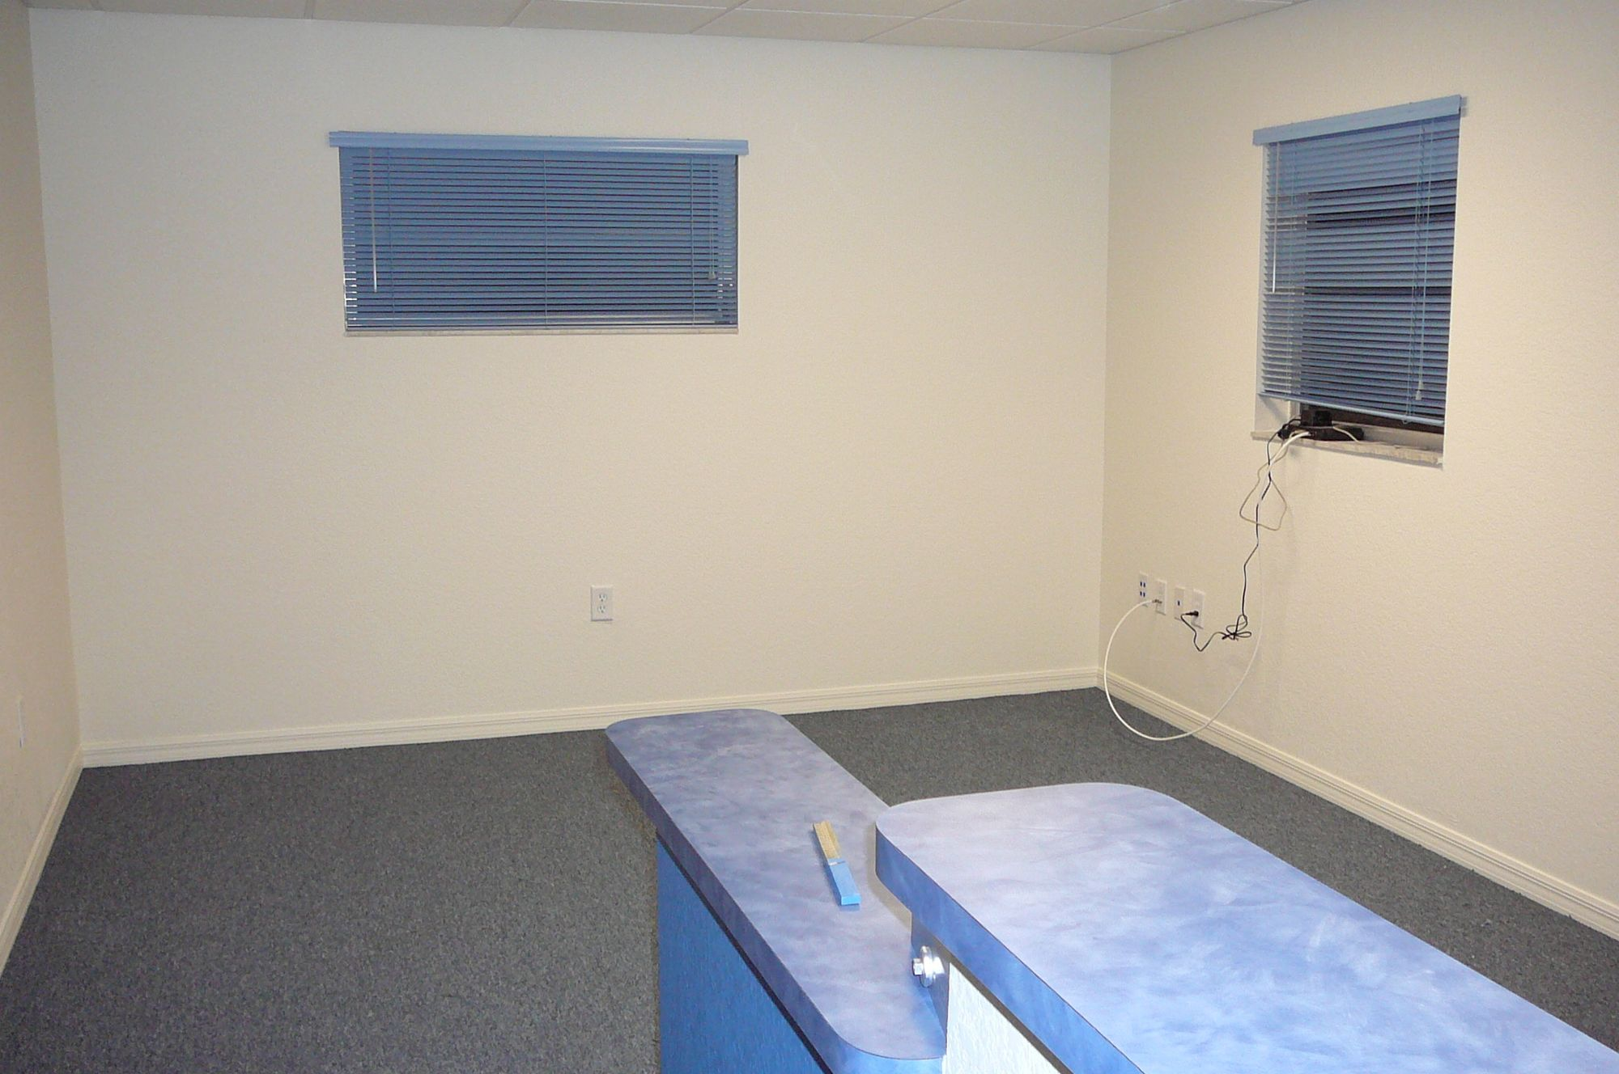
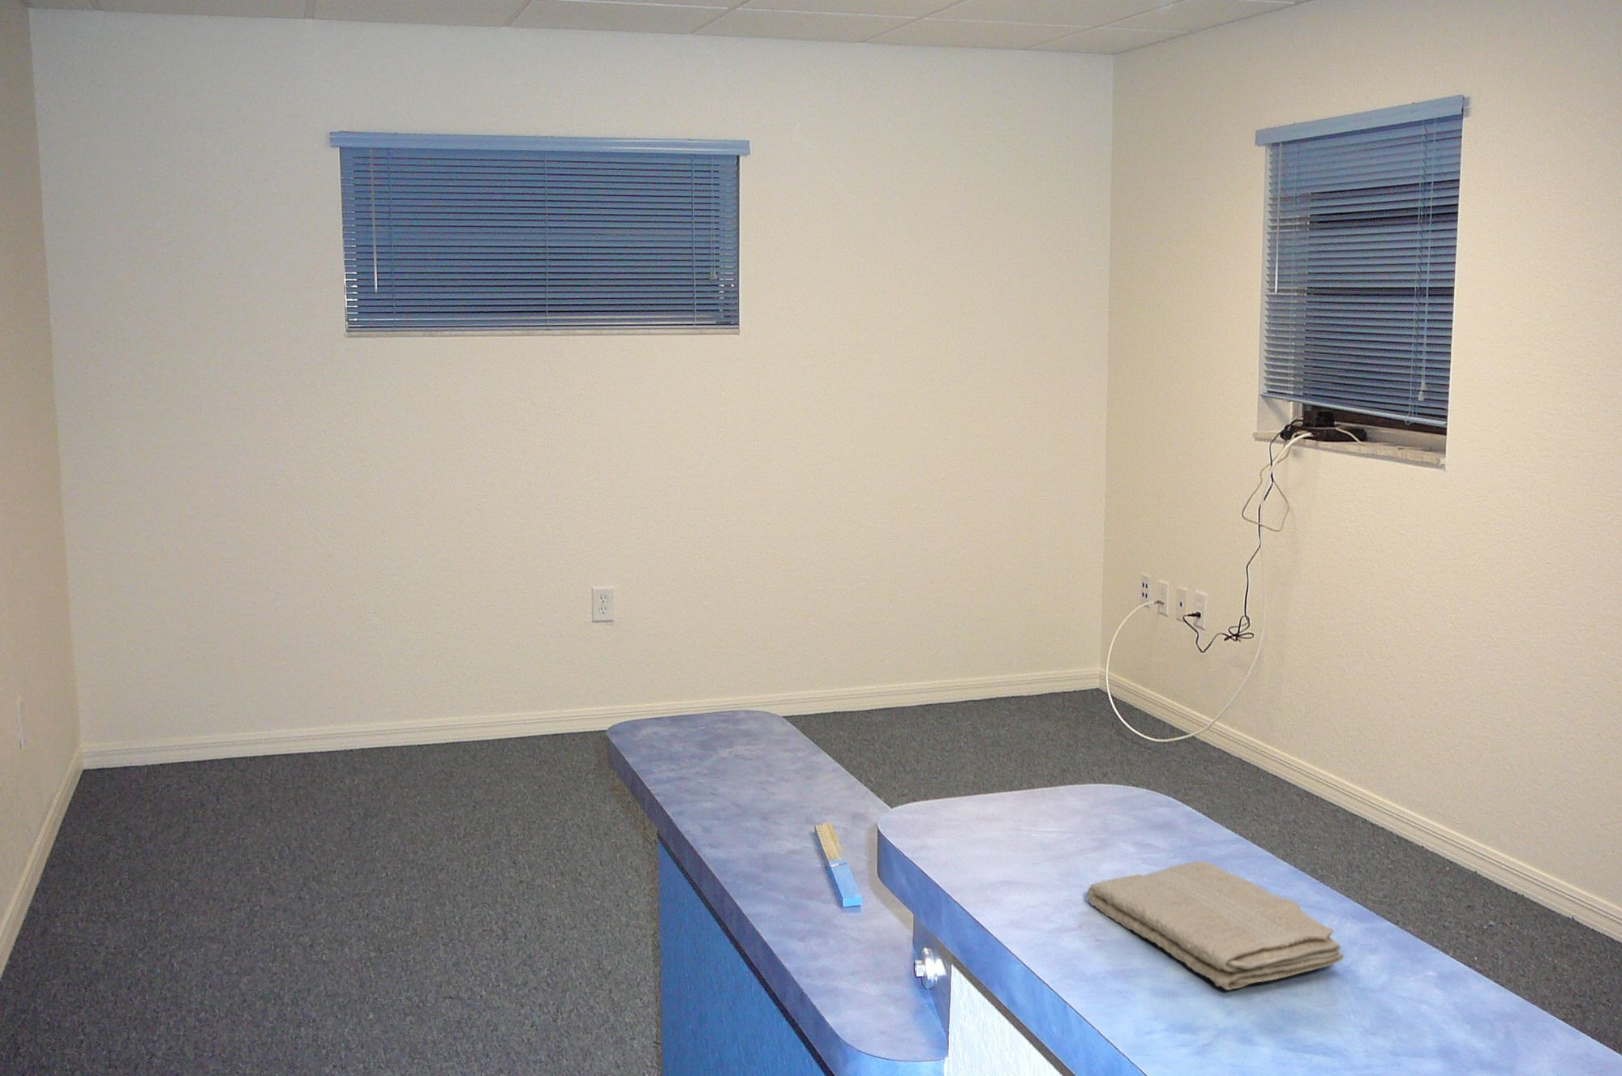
+ washcloth [1085,861,1344,991]
